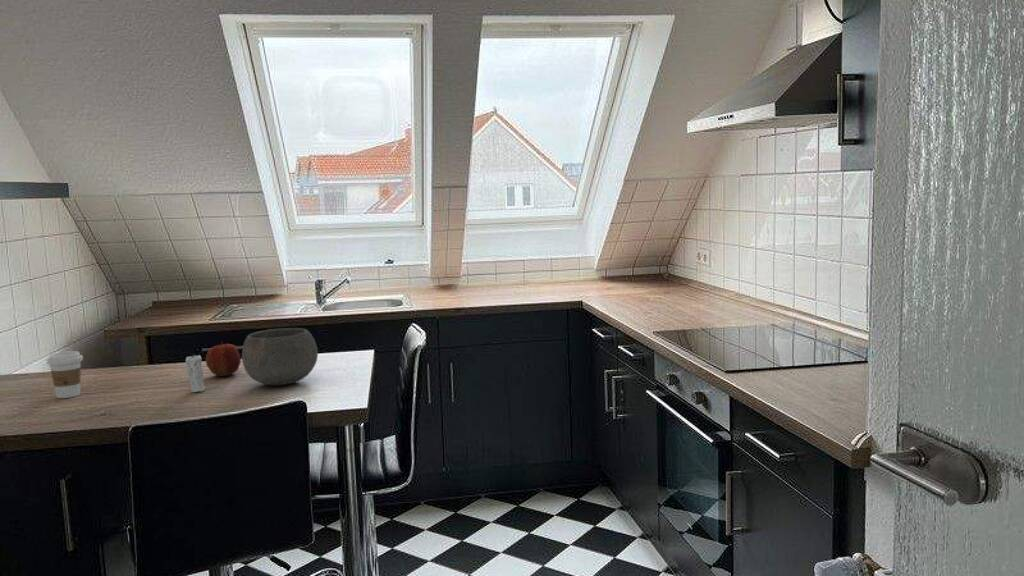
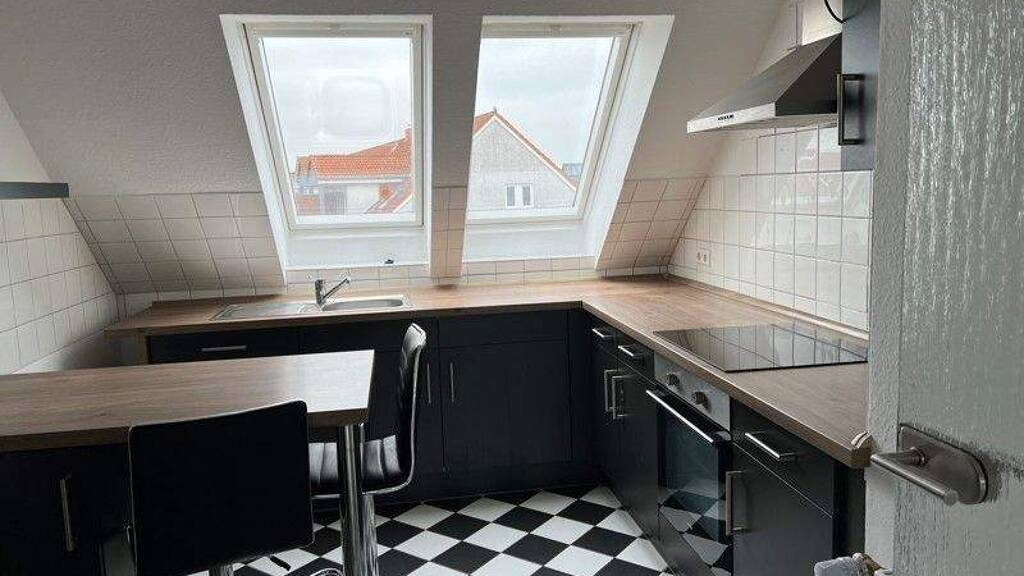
- coffee cup [45,350,84,399]
- bowl [241,327,319,386]
- apple [204,340,242,377]
- candle [185,354,206,393]
